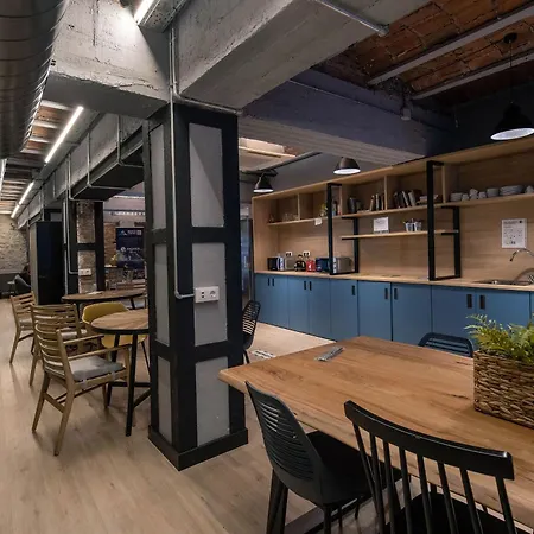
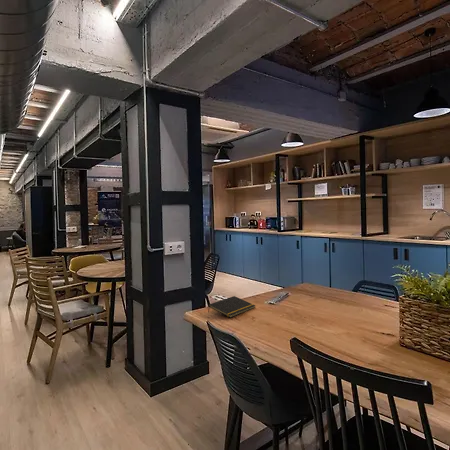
+ notepad [207,295,256,319]
